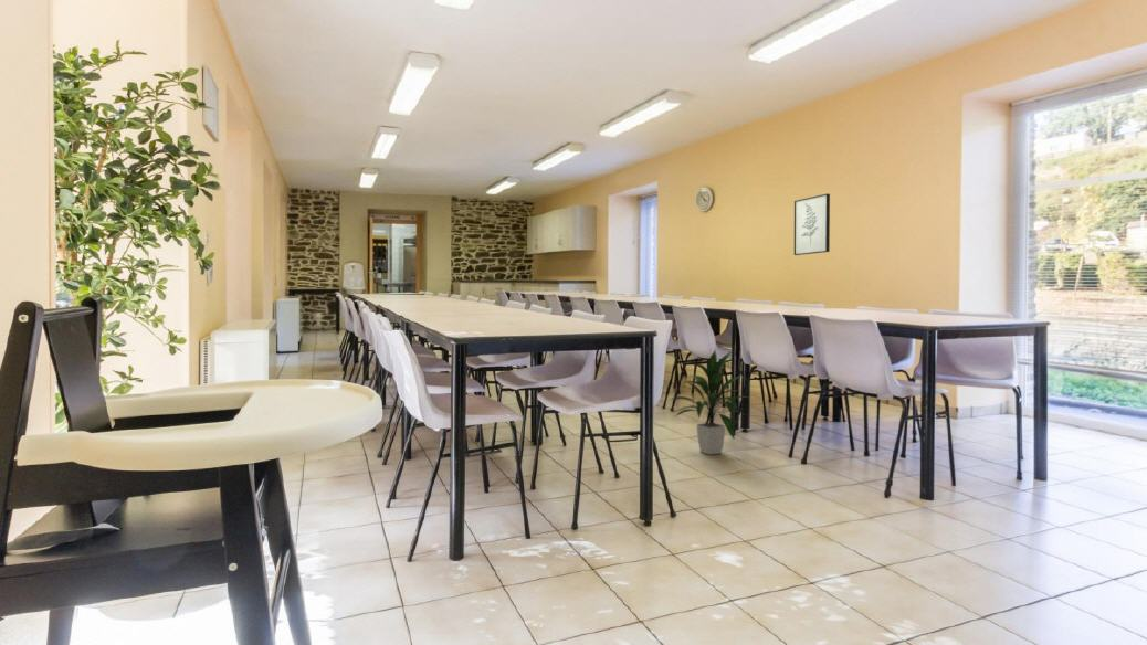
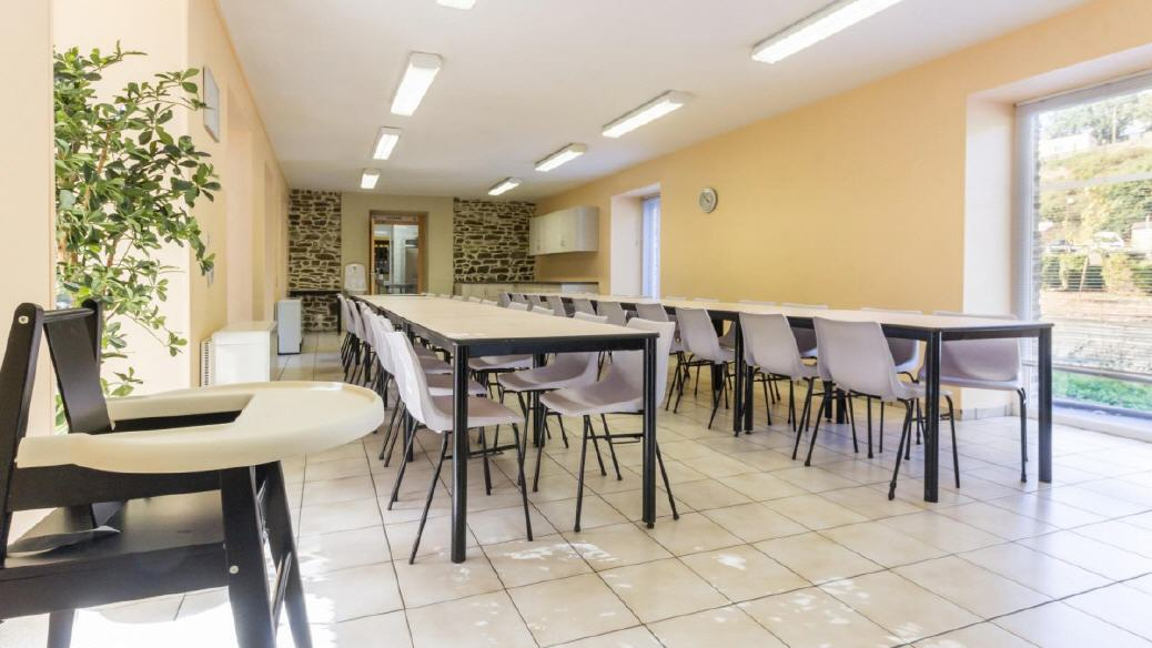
- wall art [793,193,831,256]
- indoor plant [669,349,750,456]
